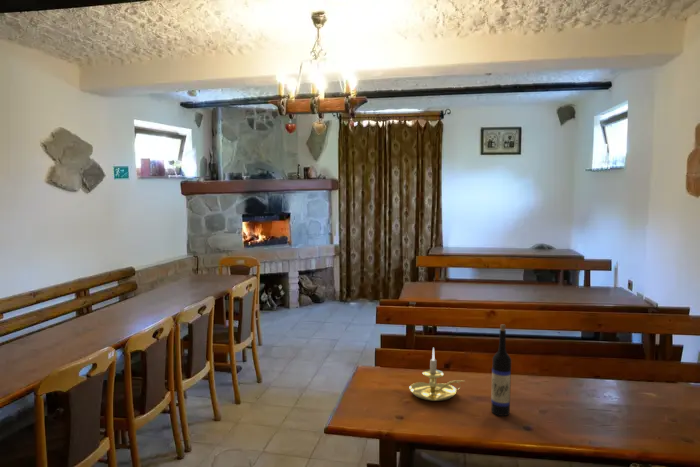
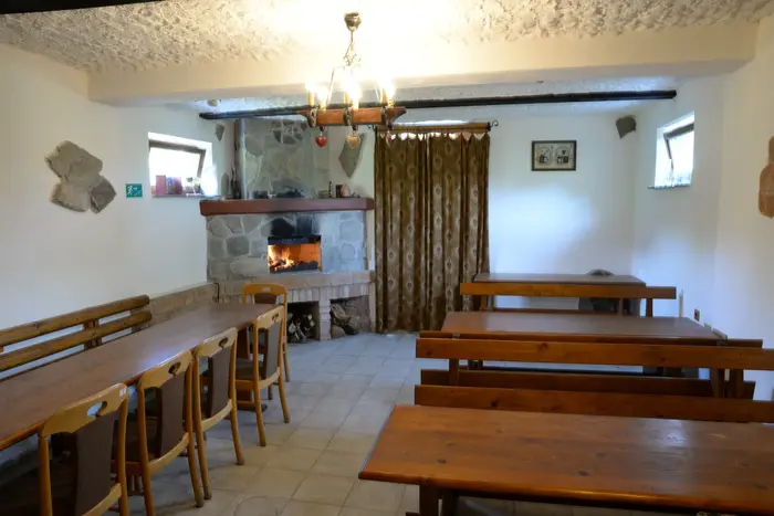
- wine bottle [490,323,512,417]
- candle holder [408,347,466,402]
